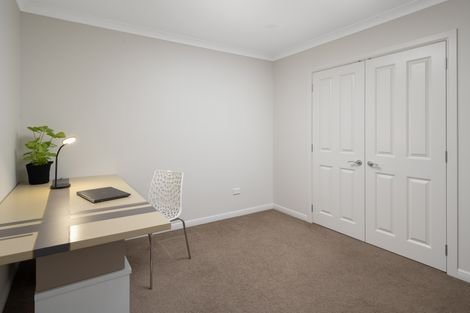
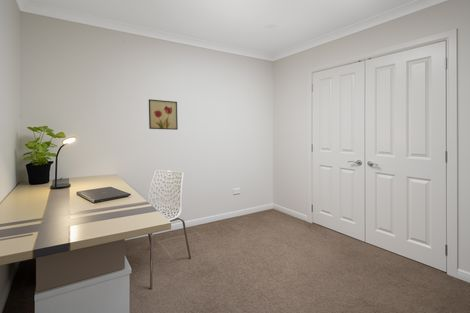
+ wall art [148,98,179,131]
